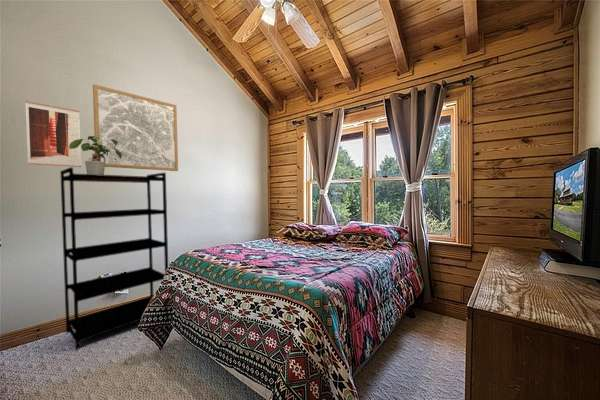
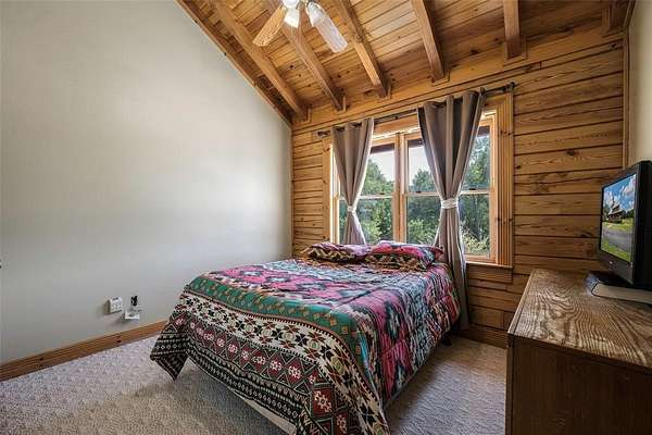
- shelving unit [59,167,169,351]
- potted plant [69,135,123,175]
- wall art [24,100,82,168]
- wall art [92,83,179,172]
